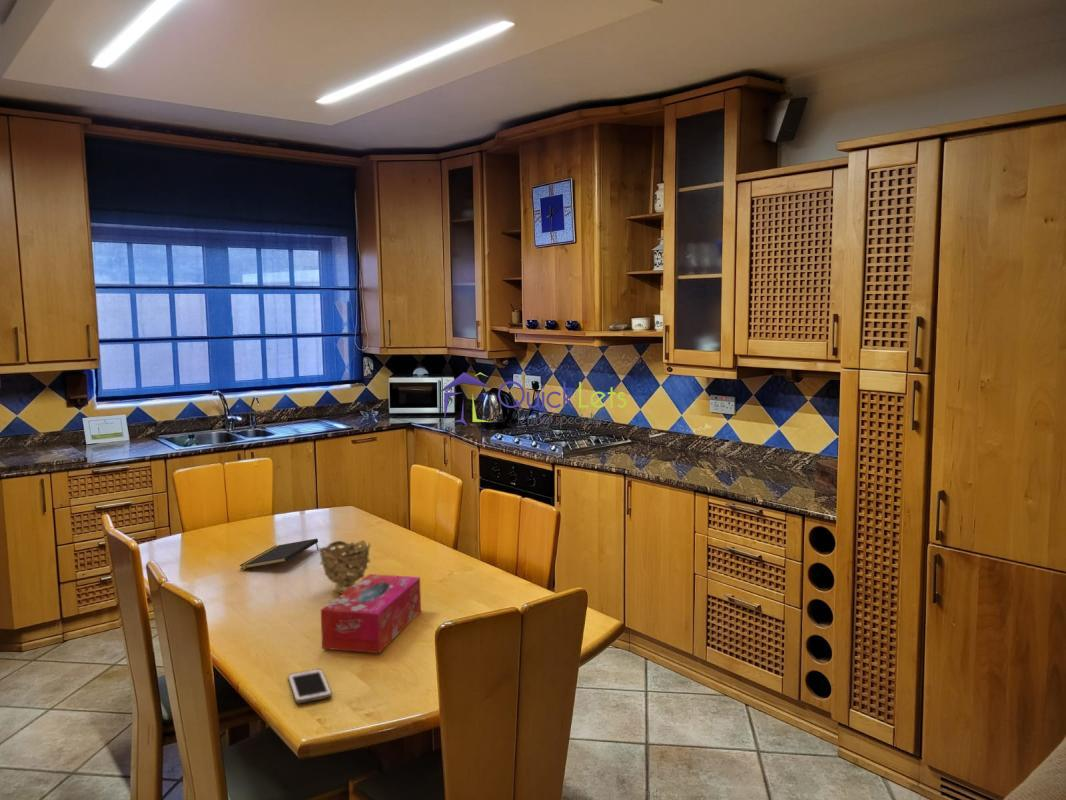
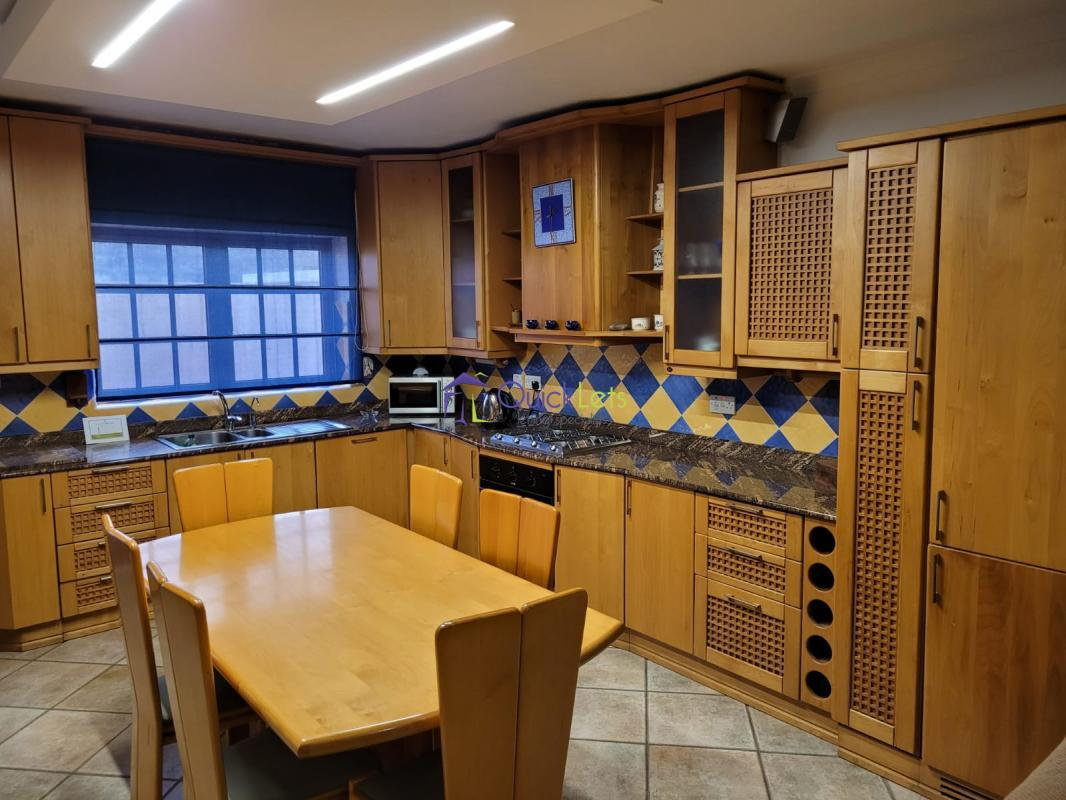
- cell phone [287,668,333,704]
- tissue box [320,573,422,654]
- decorative bowl [318,539,371,595]
- notepad [238,538,319,570]
